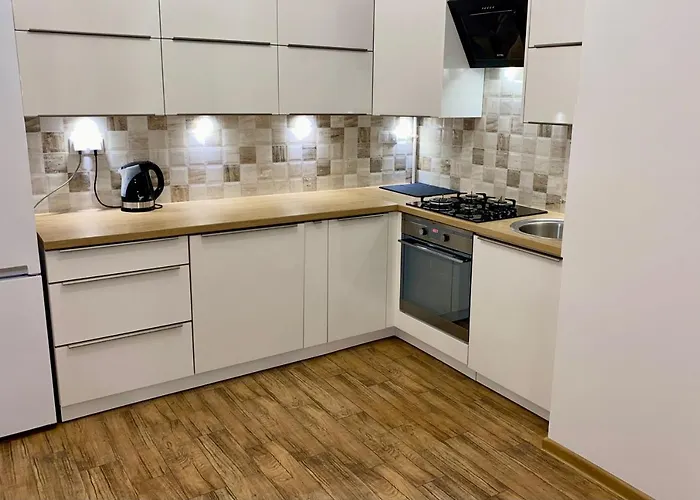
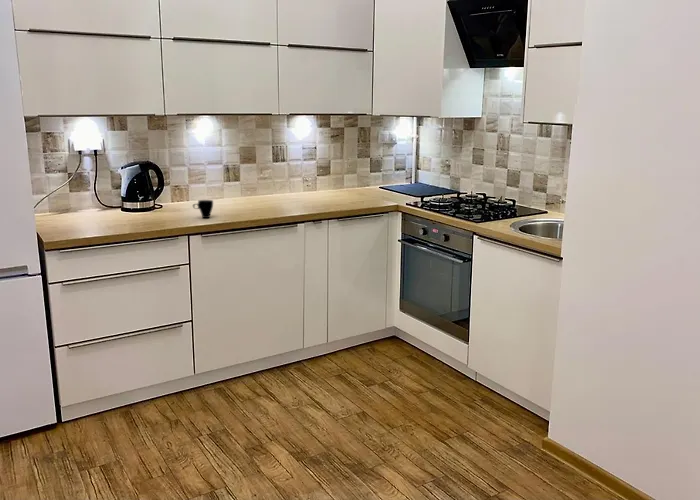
+ cup [192,199,214,219]
